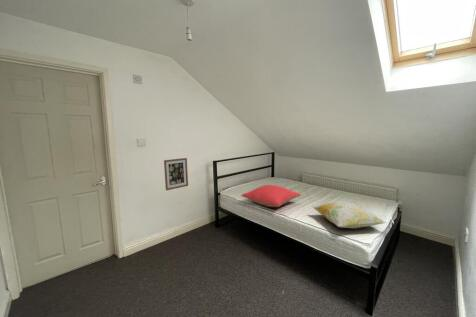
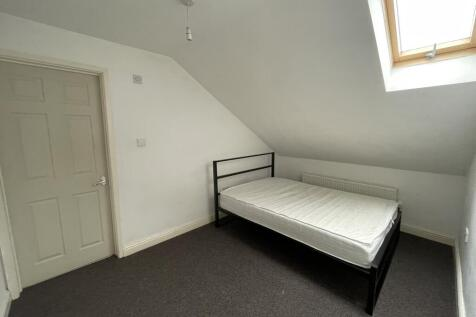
- wall art [163,157,189,191]
- decorative pillow [311,200,387,229]
- pillow [240,184,302,208]
